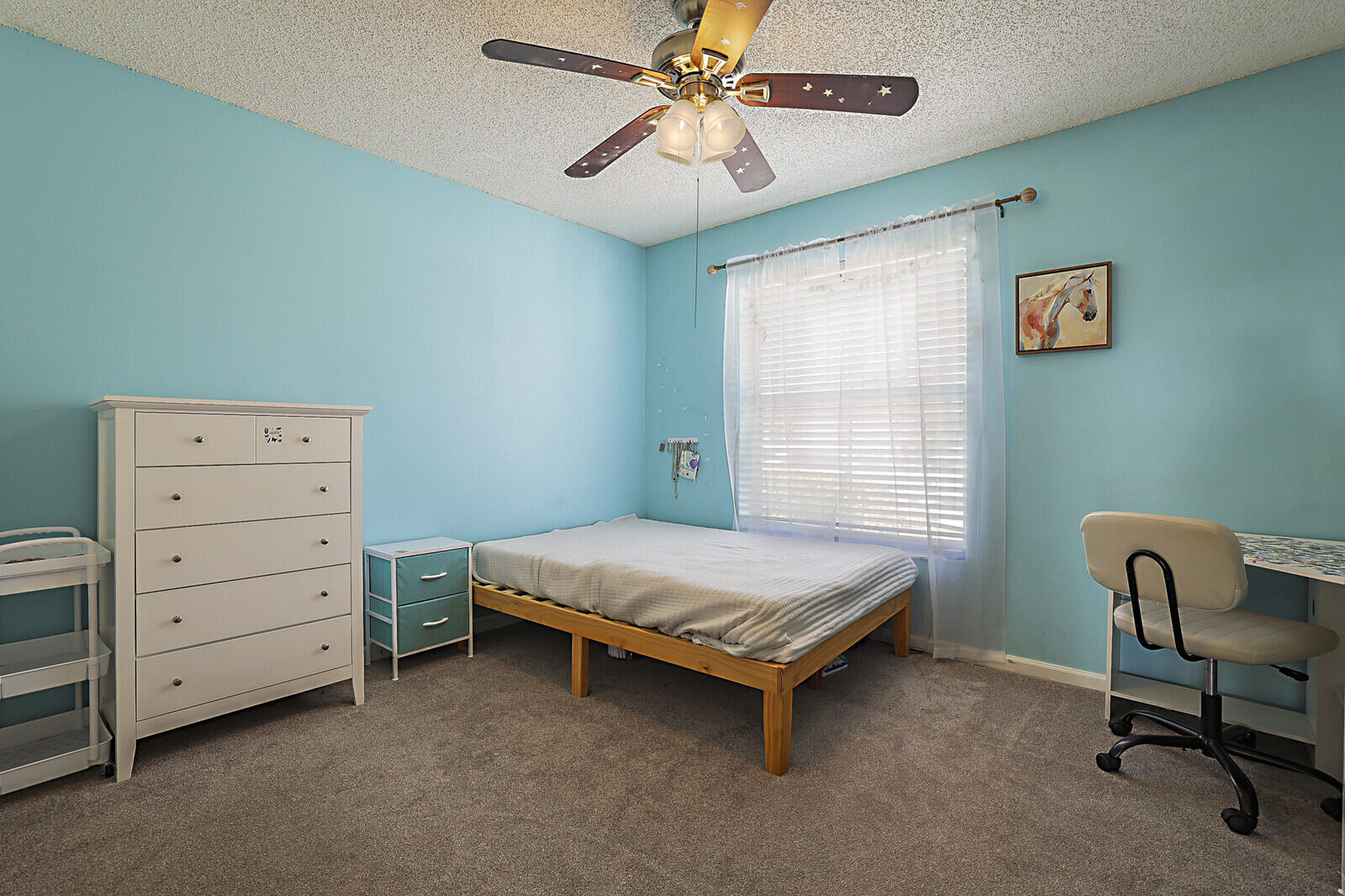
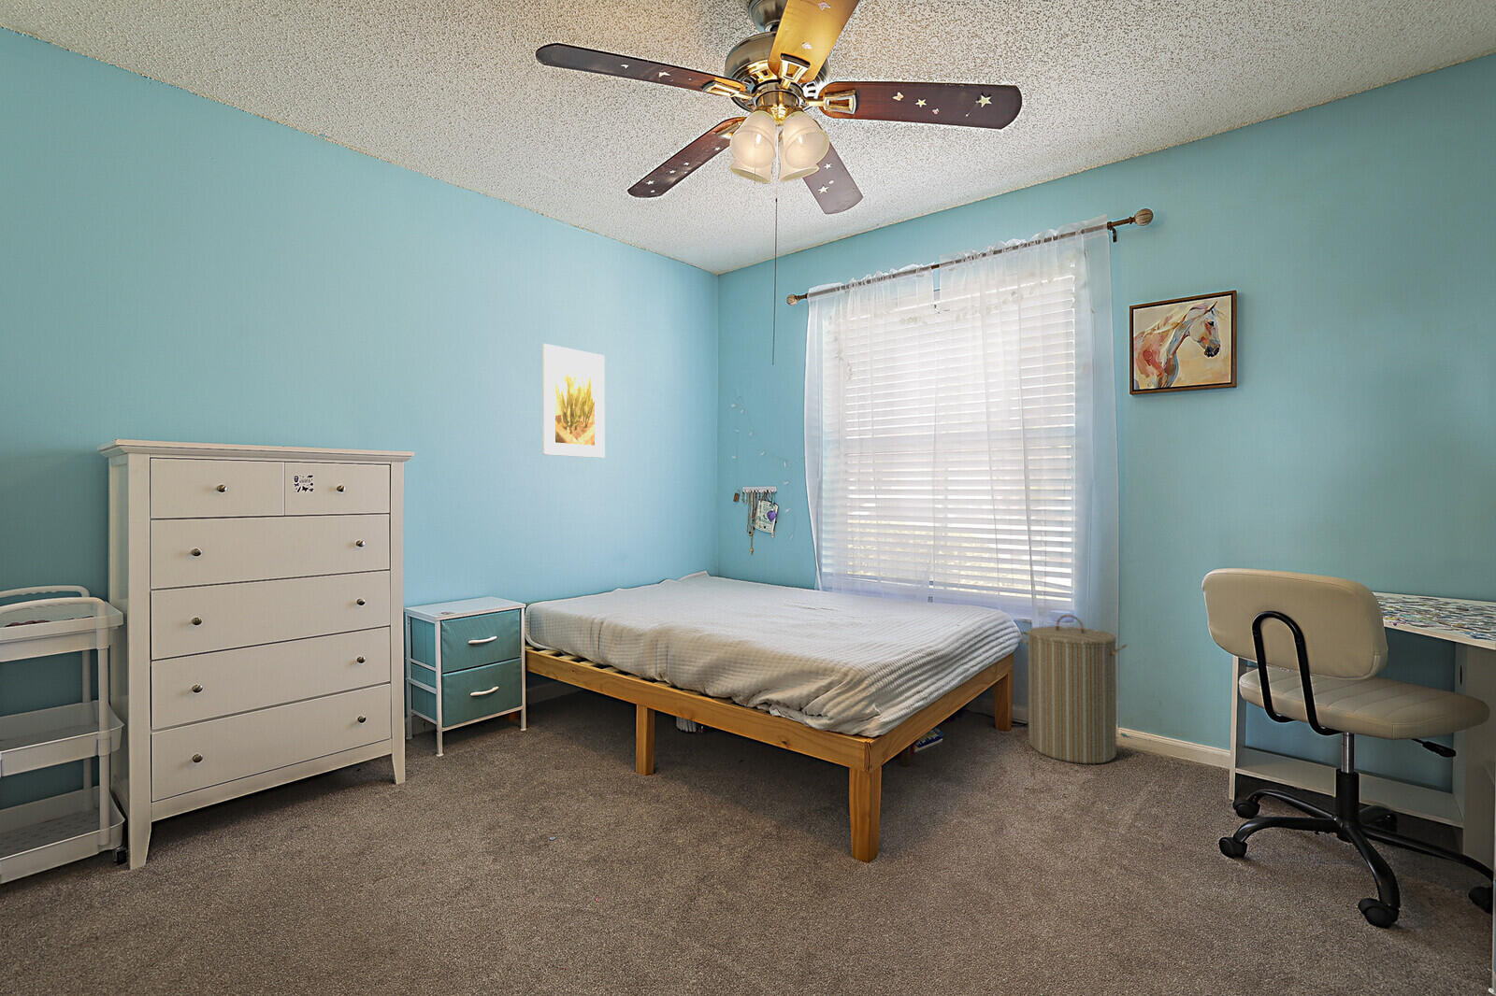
+ laundry hamper [1019,614,1128,765]
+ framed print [542,342,606,459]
